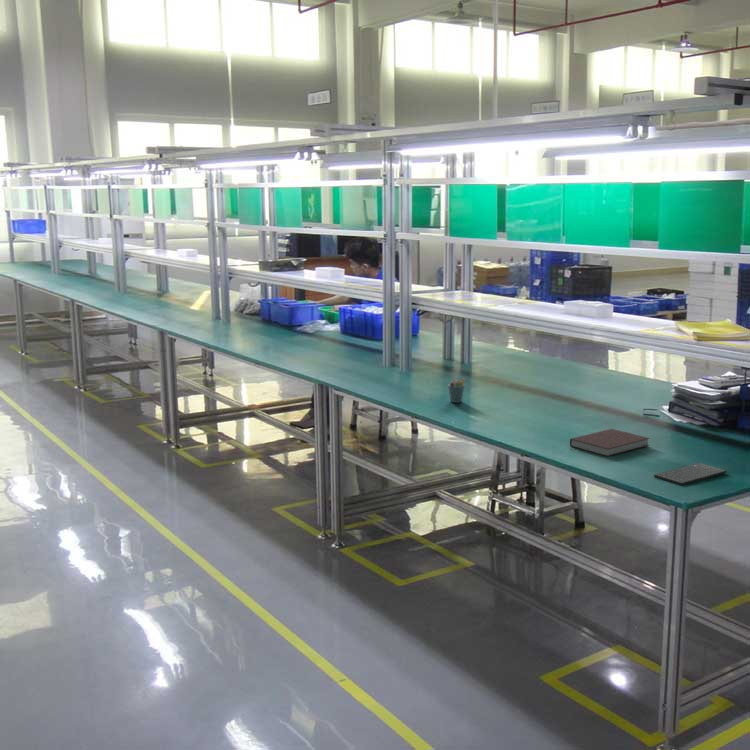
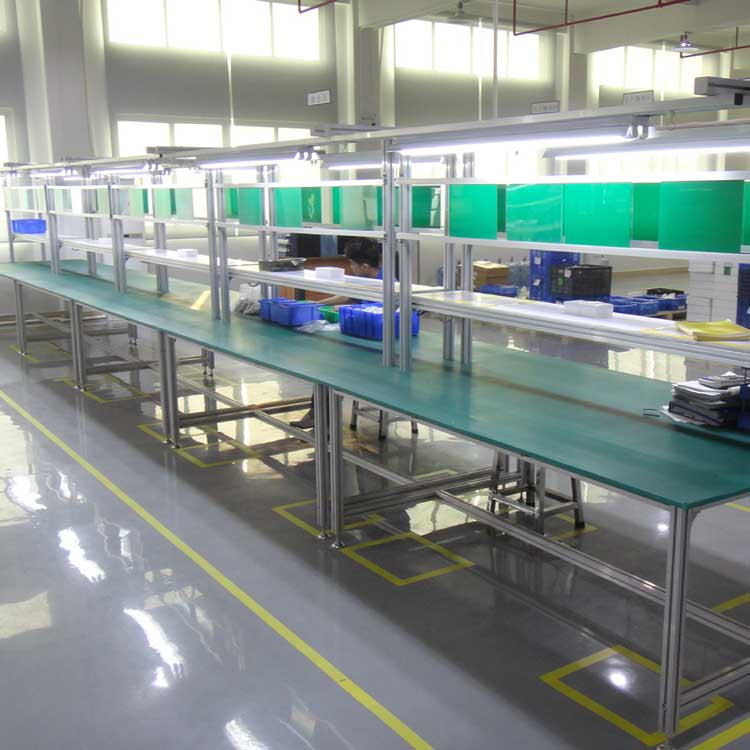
- notebook [569,428,651,458]
- keyboard [653,462,728,486]
- pen holder [447,374,466,404]
